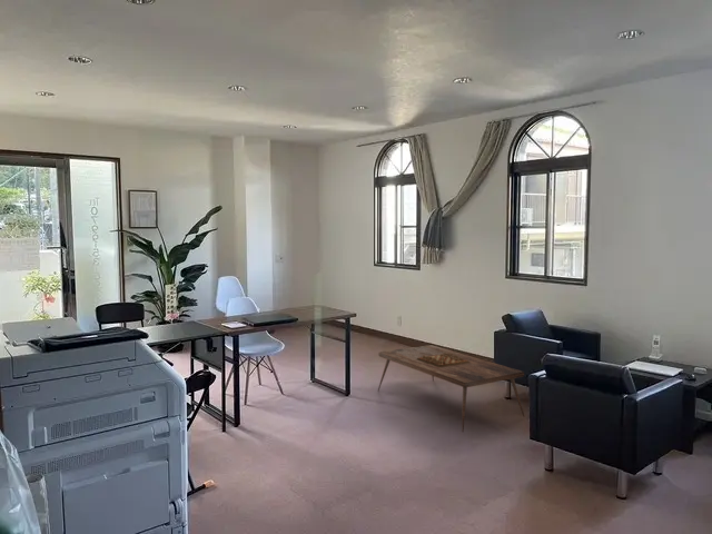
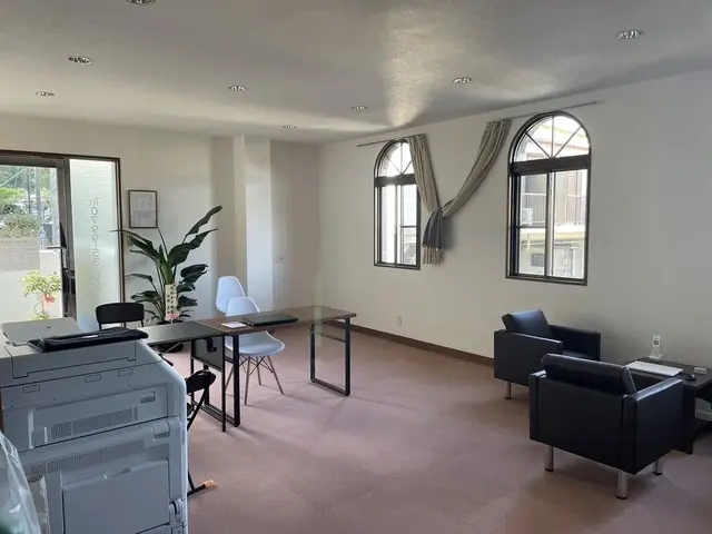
- coffee table [377,344,525,433]
